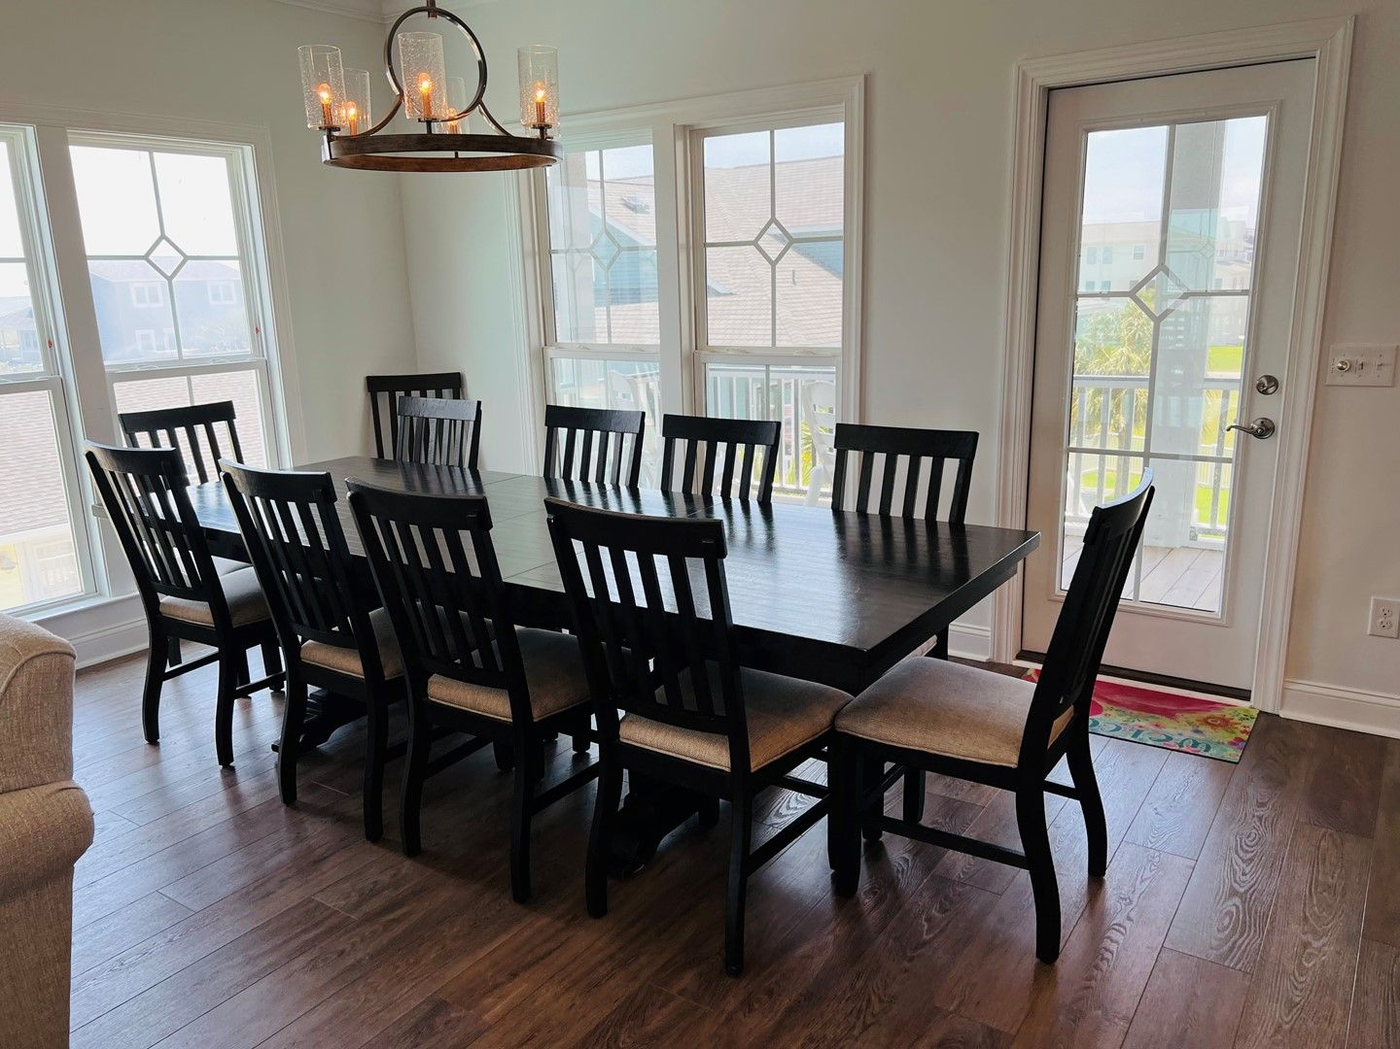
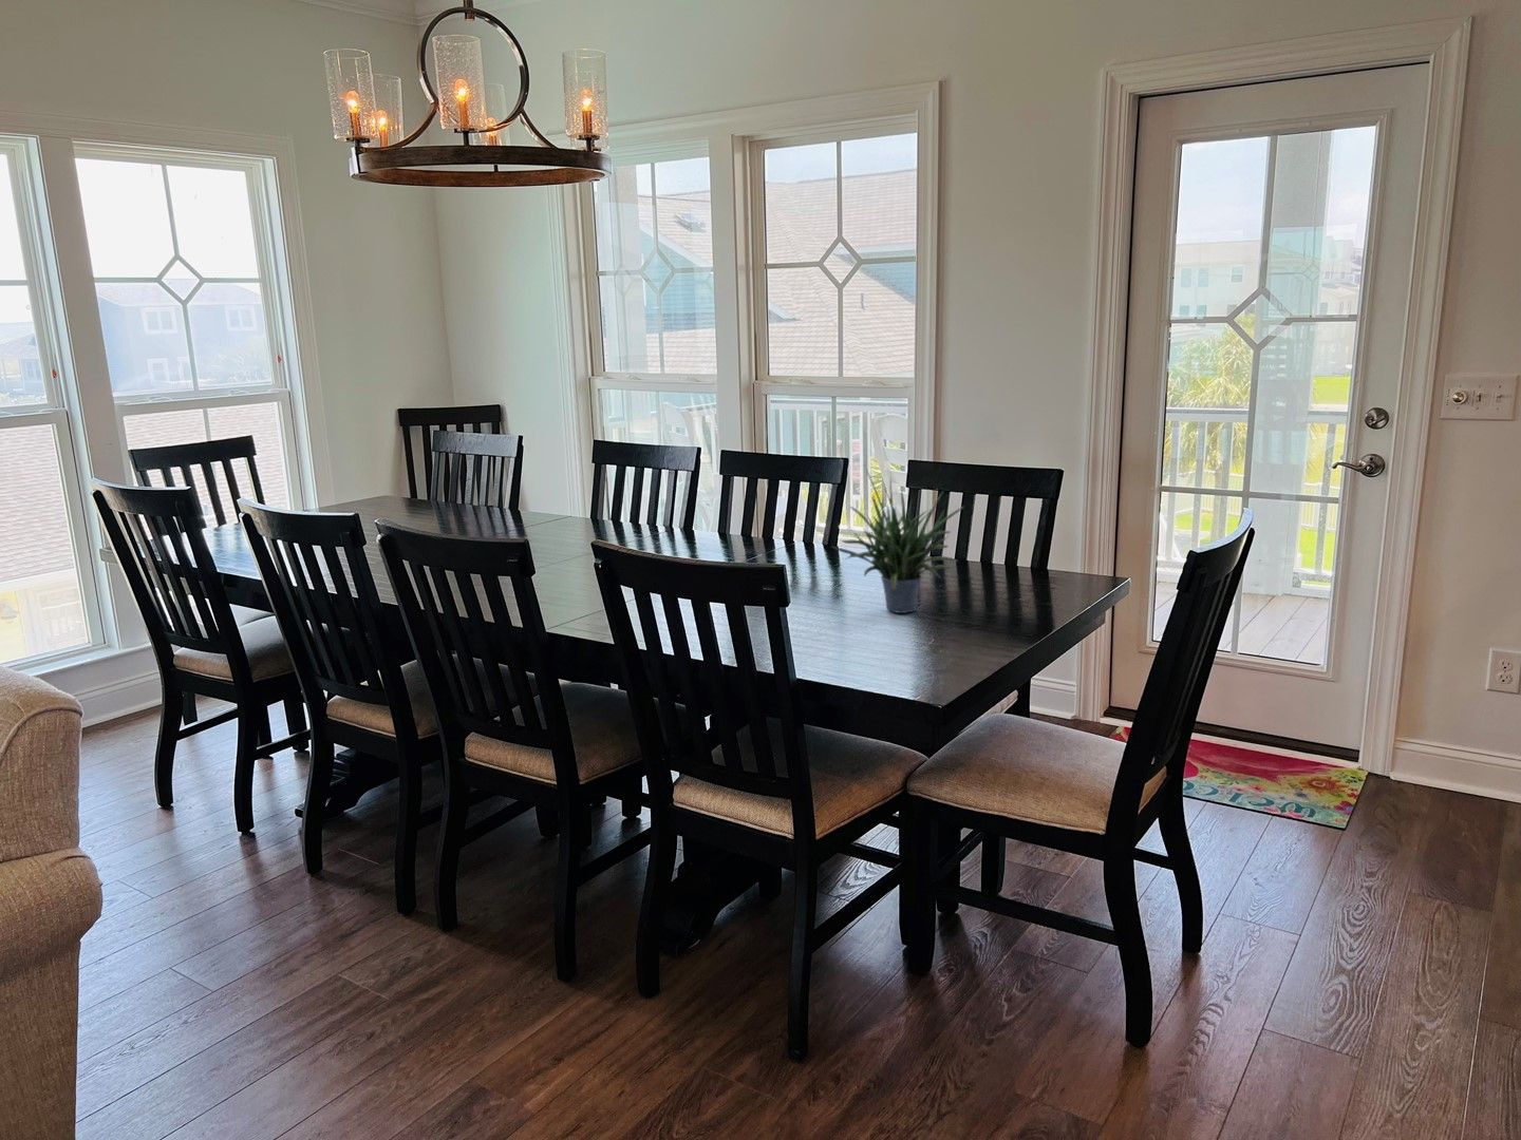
+ potted plant [831,465,965,614]
